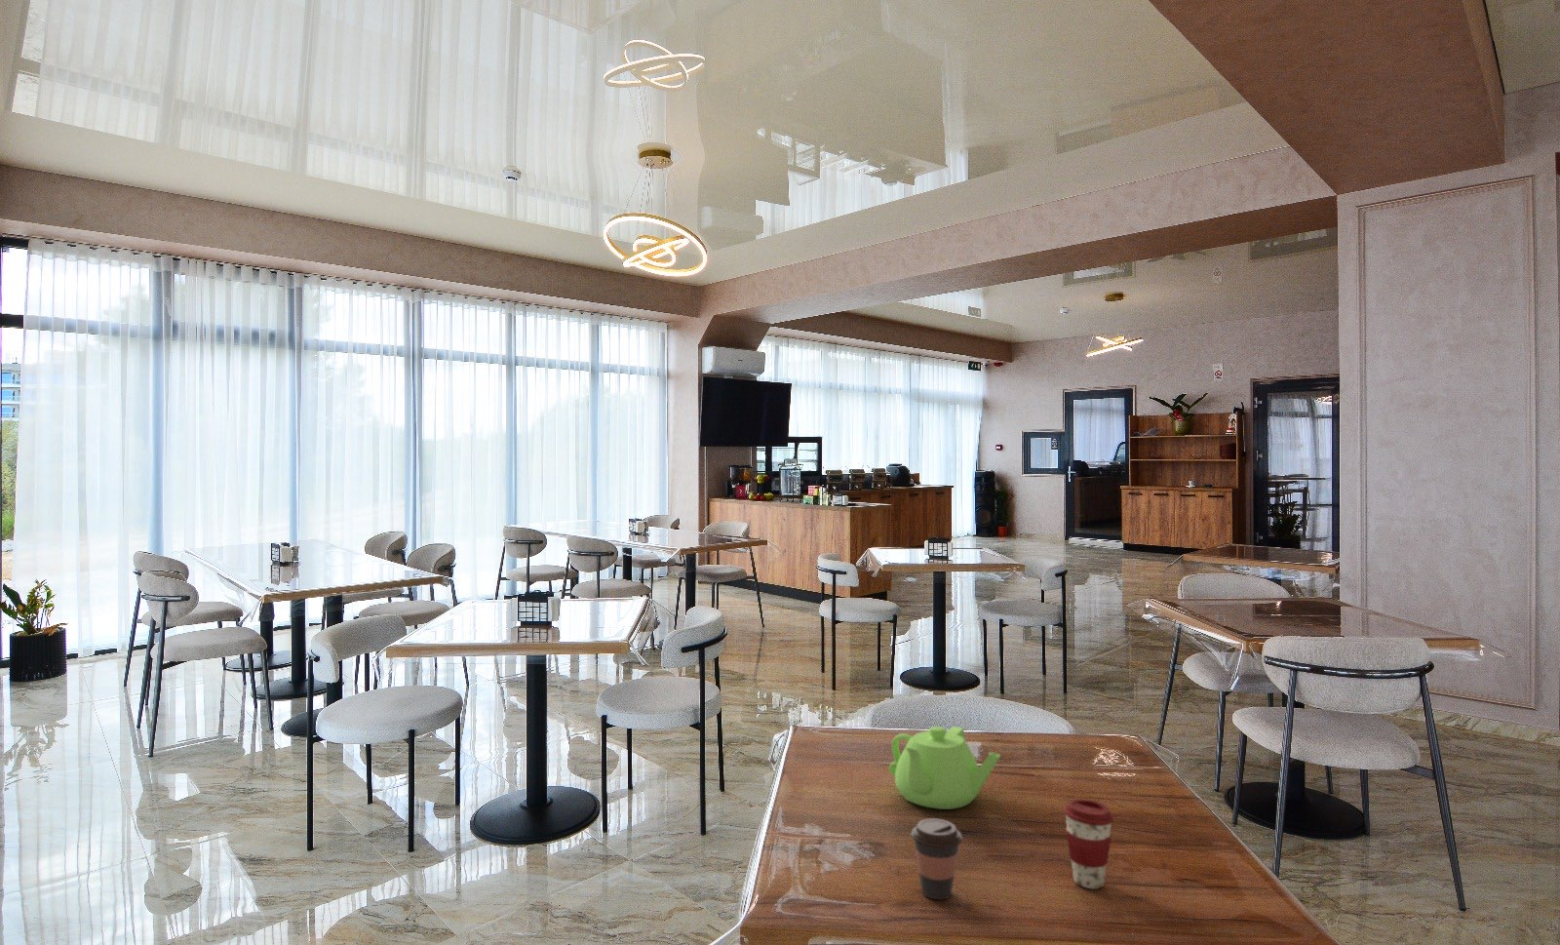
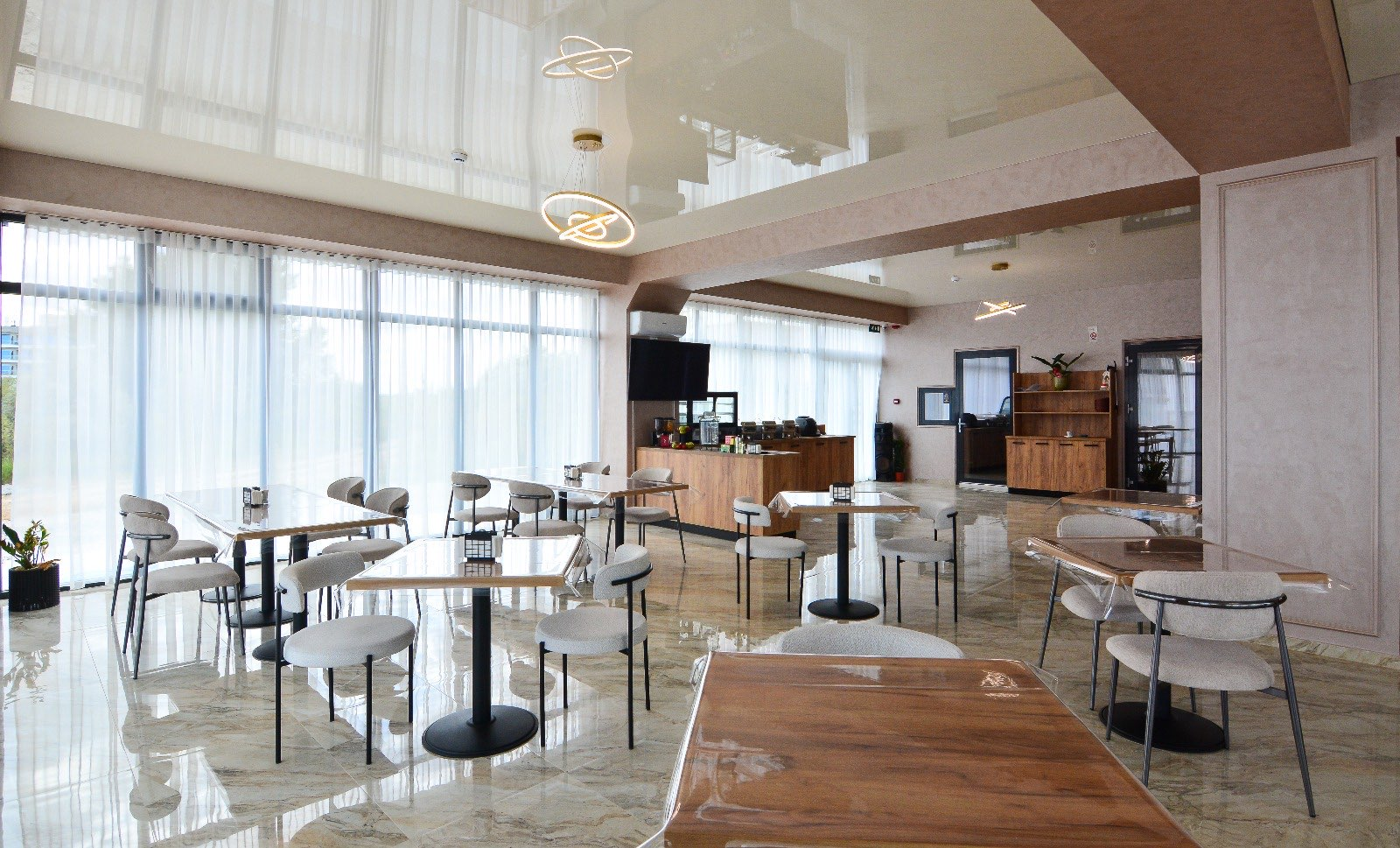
- coffee cup [909,817,964,900]
- teapot [888,725,1002,810]
- coffee cup [1063,798,1114,889]
